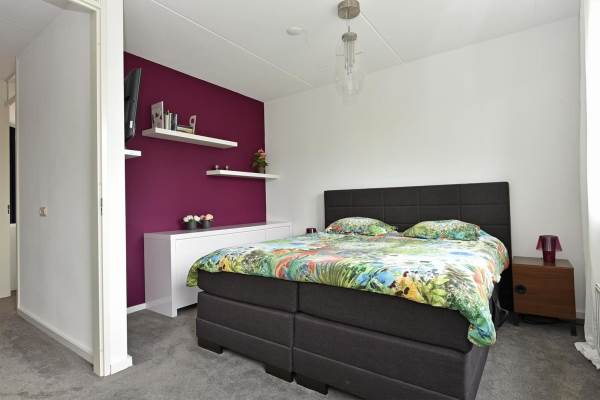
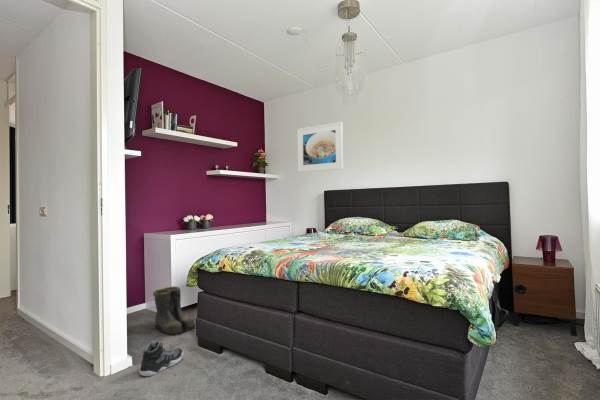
+ boots [152,286,197,337]
+ sneaker [139,339,184,377]
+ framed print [296,121,344,173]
